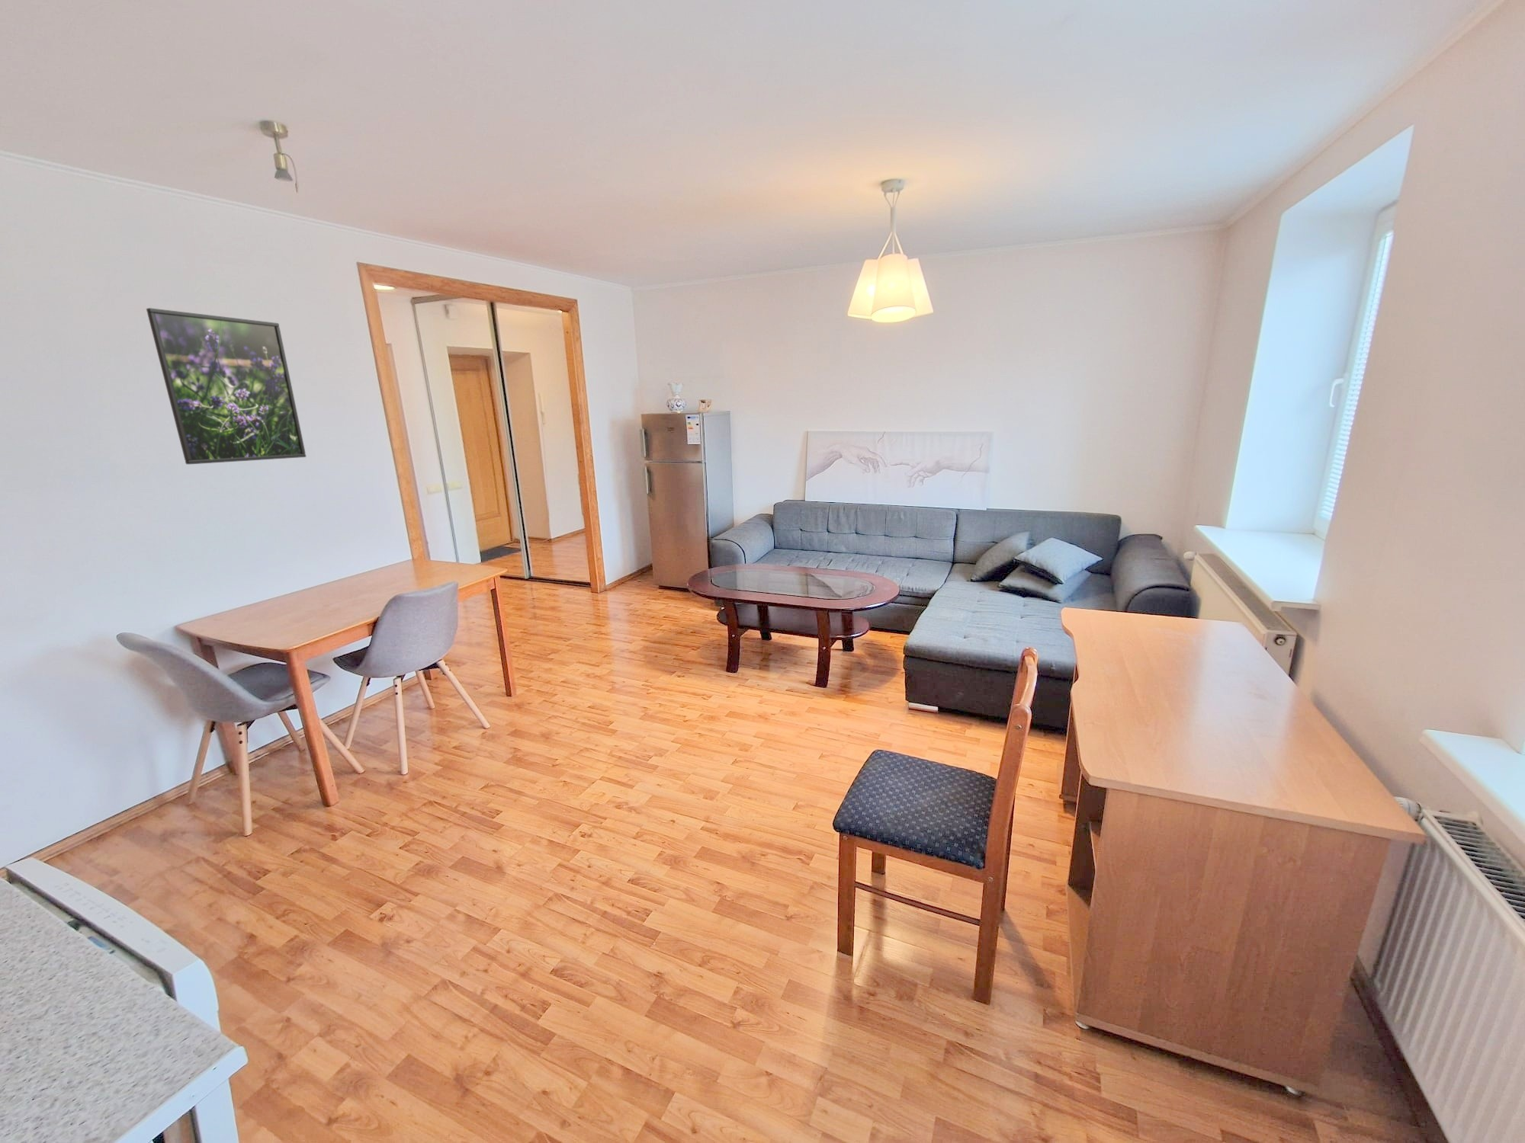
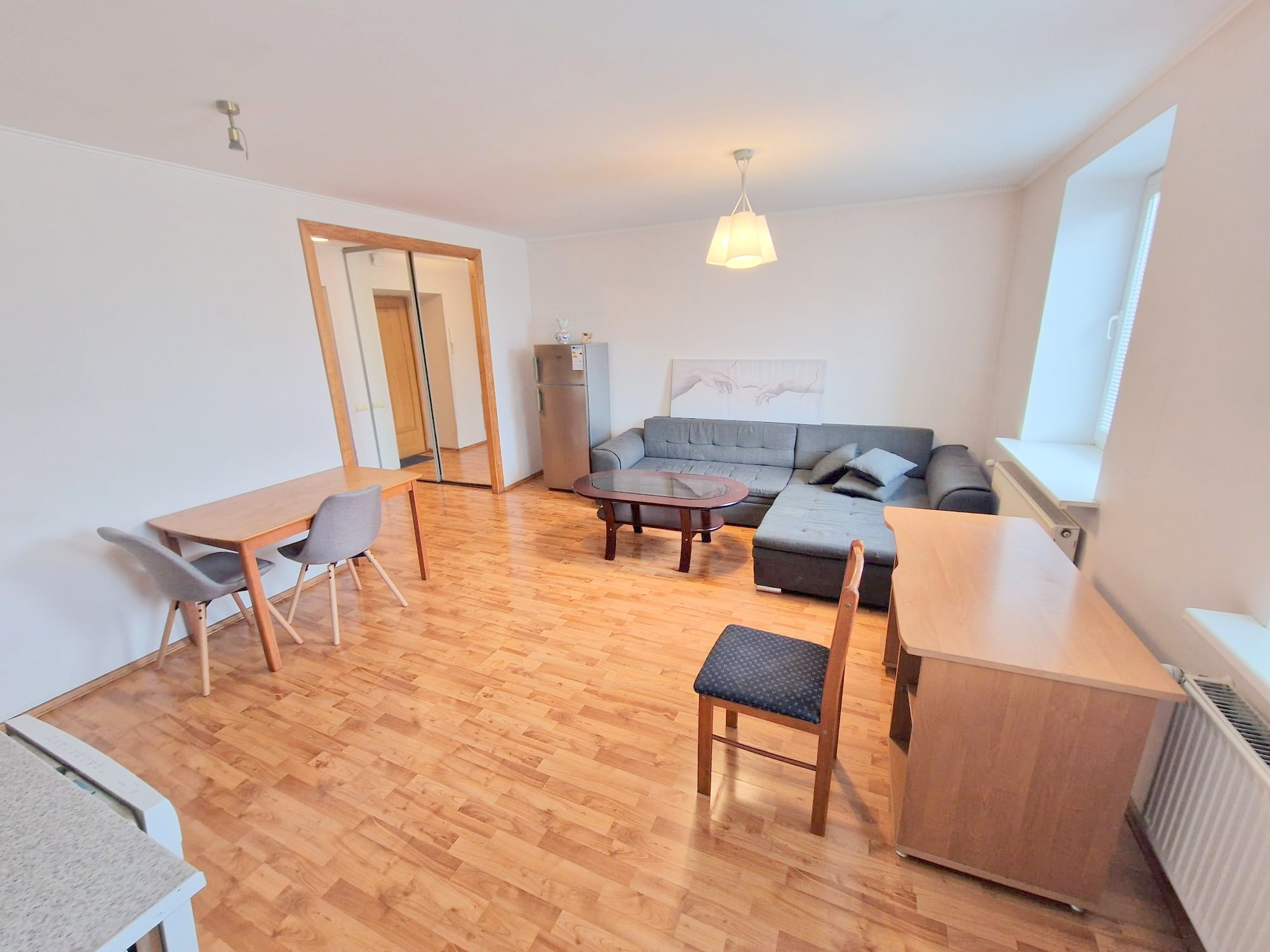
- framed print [145,307,306,465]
